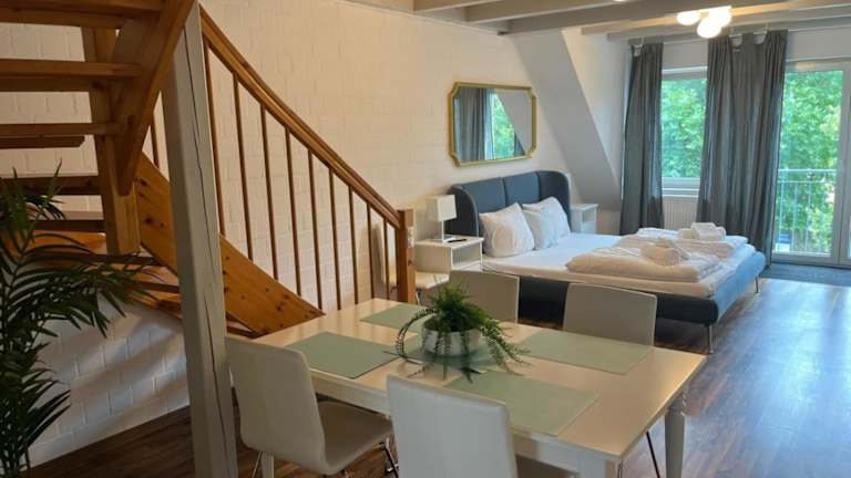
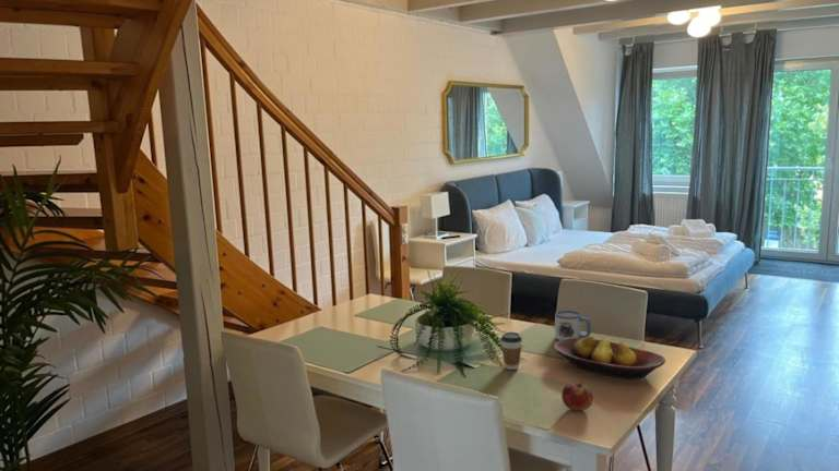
+ mug [554,310,592,341]
+ fruit [560,382,594,411]
+ coffee cup [500,331,523,371]
+ fruit bowl [553,335,666,381]
